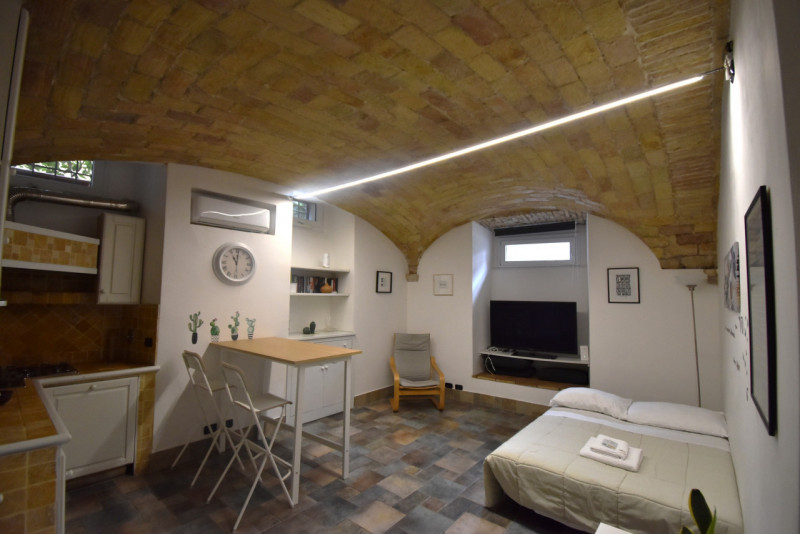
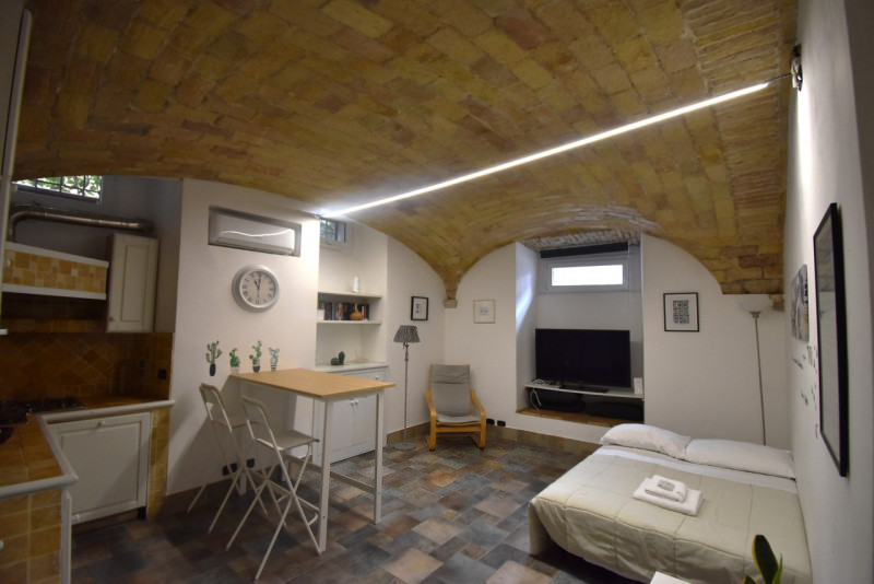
+ floor lamp [392,324,422,452]
